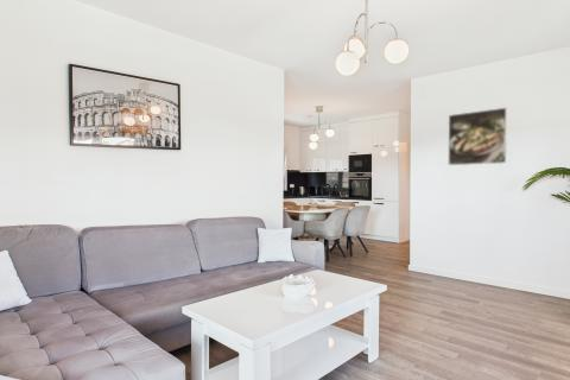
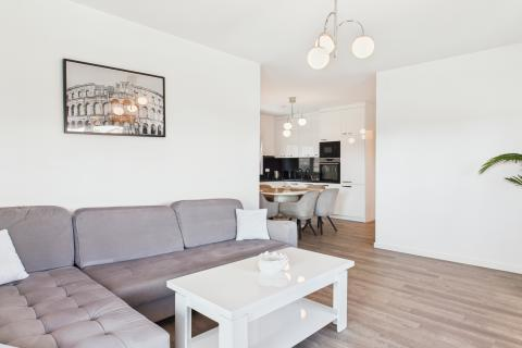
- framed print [448,107,508,166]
